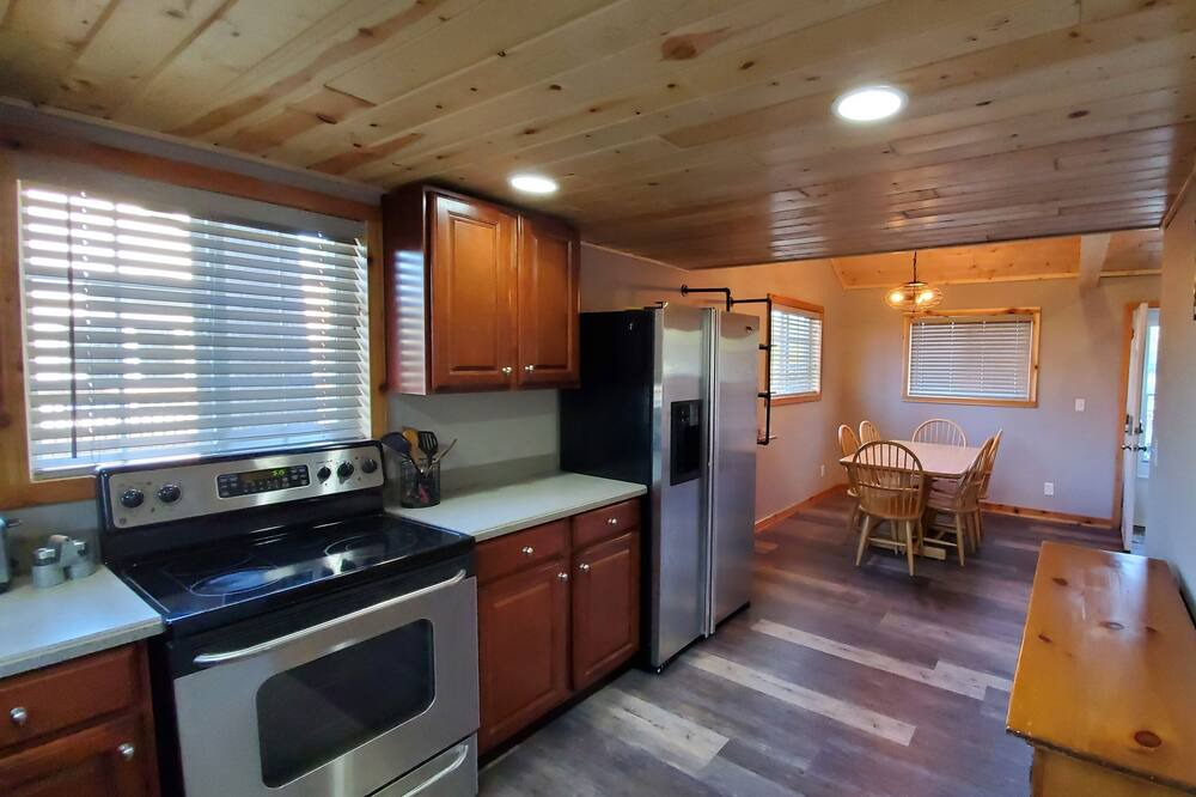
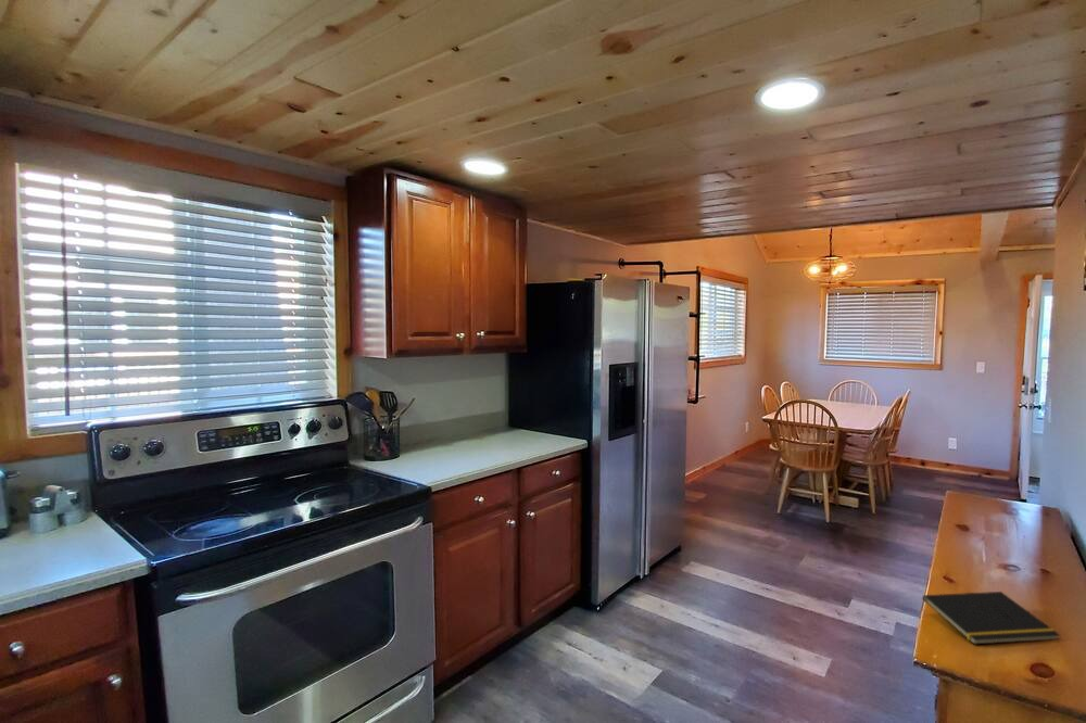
+ notepad [920,591,1061,646]
